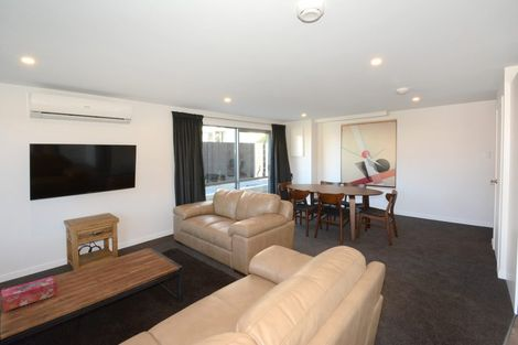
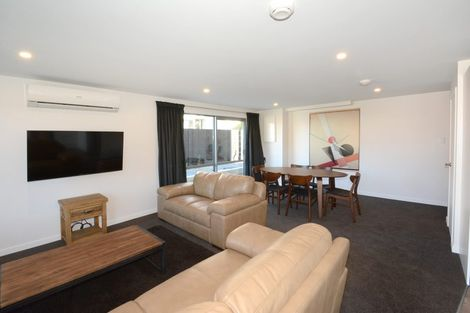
- tissue box [0,276,58,313]
